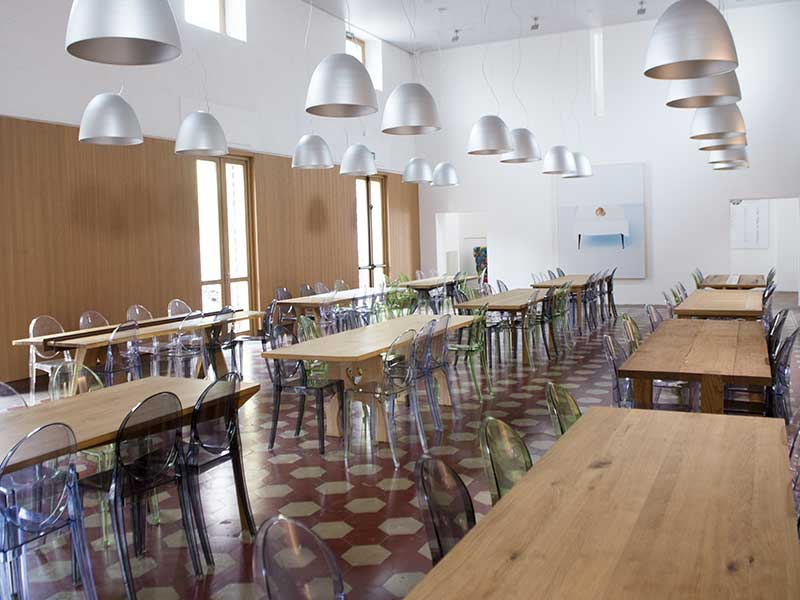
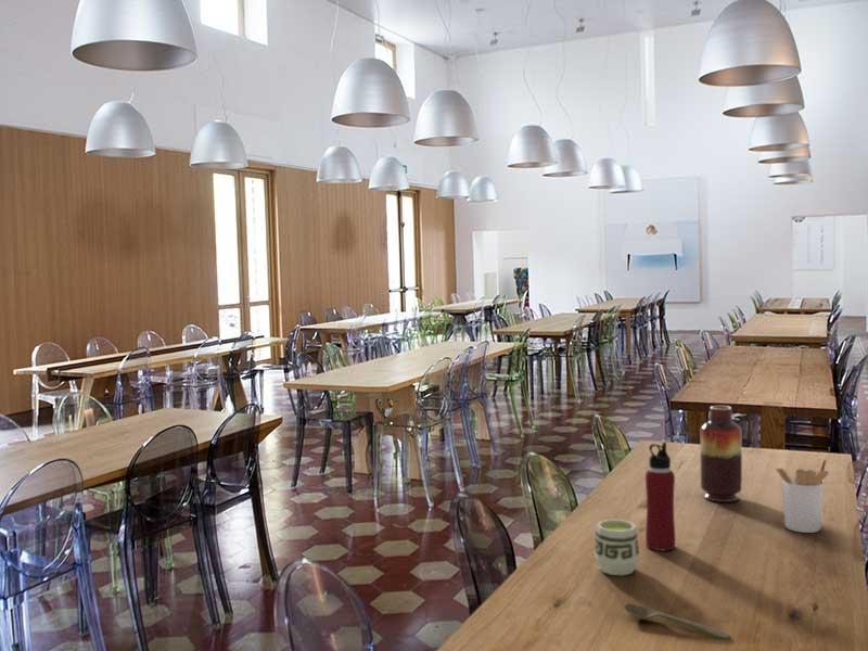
+ vase [700,405,743,503]
+ spoon [624,603,732,640]
+ water bottle [644,442,676,551]
+ cup [592,519,641,576]
+ utensil holder [774,458,830,534]
